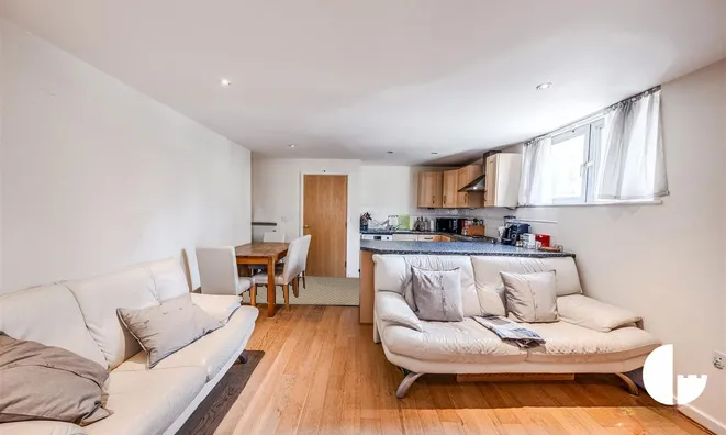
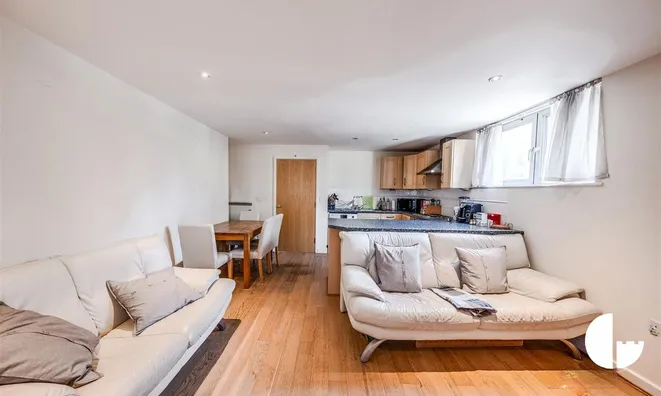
- rug [242,276,360,306]
